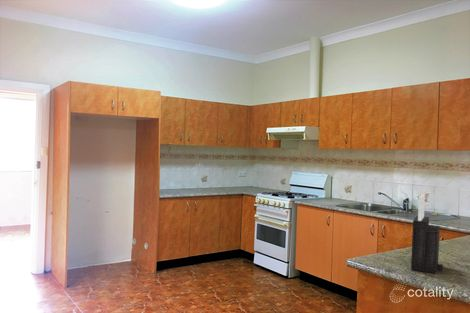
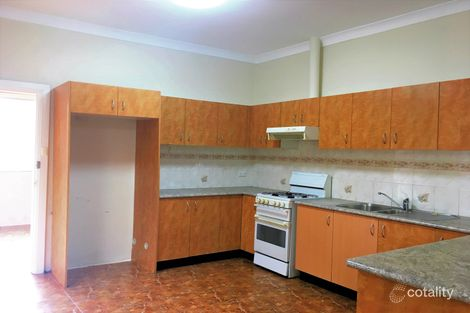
- knife block [410,193,444,275]
